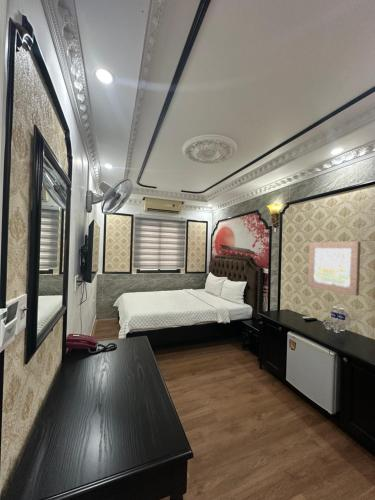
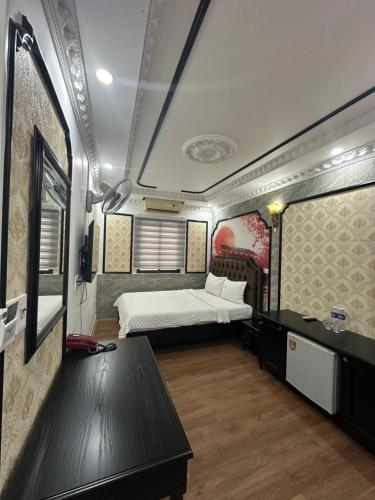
- wall art [307,241,362,297]
